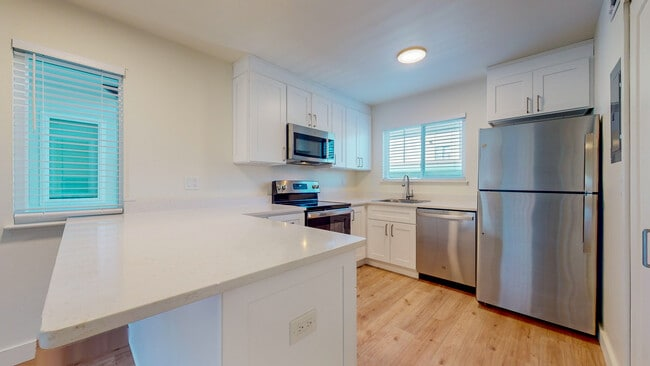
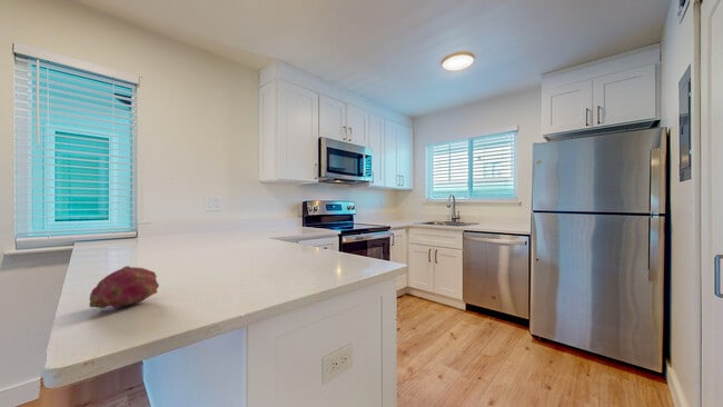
+ fruit [88,265,160,309]
